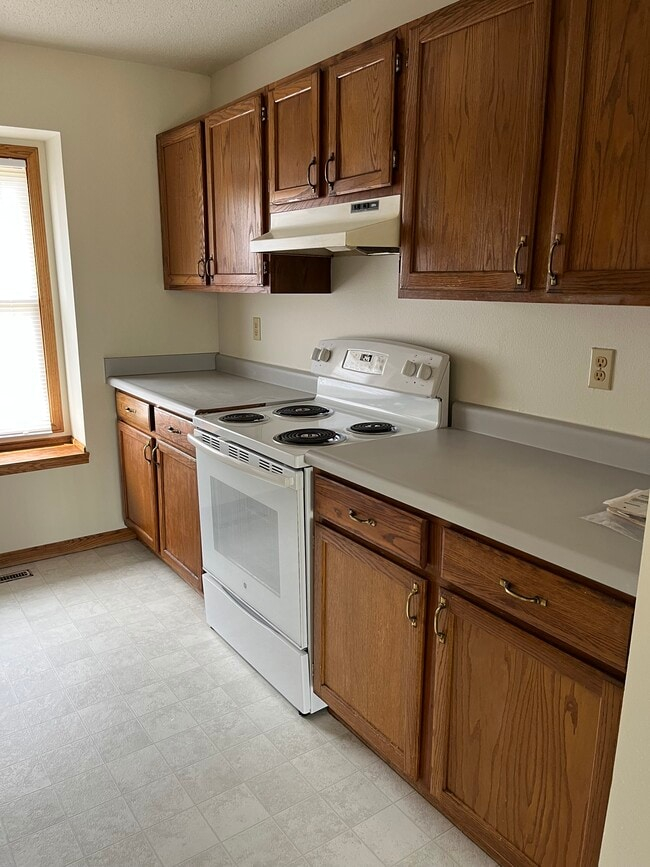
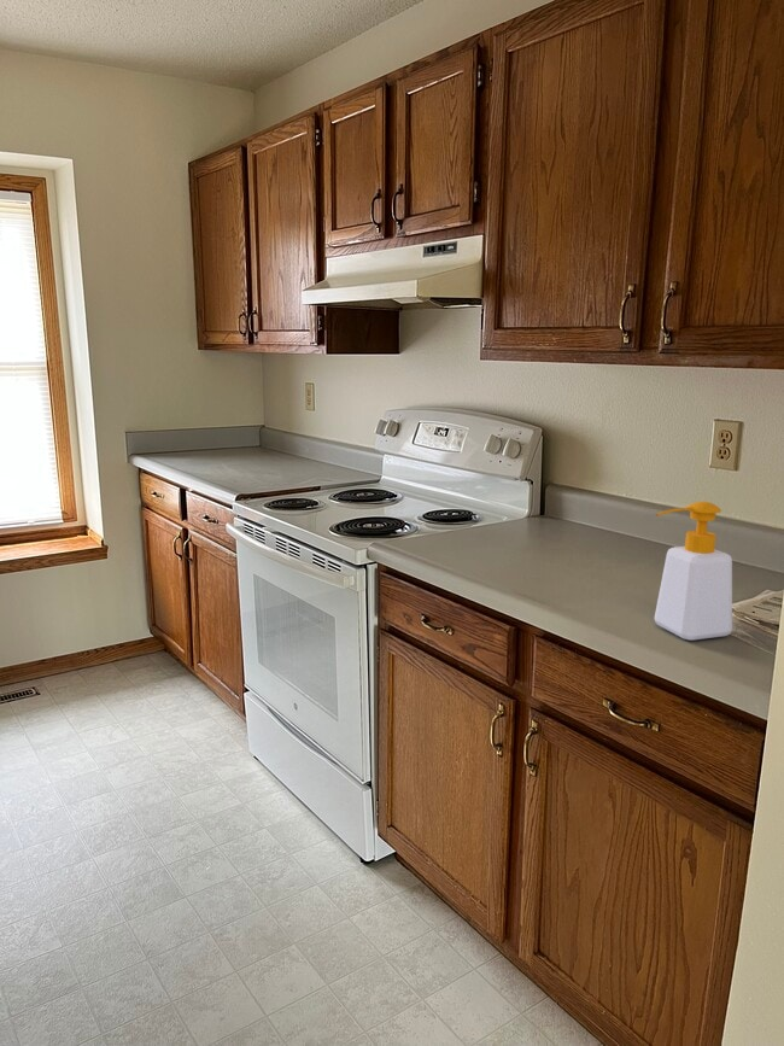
+ soap bottle [654,501,733,641]
